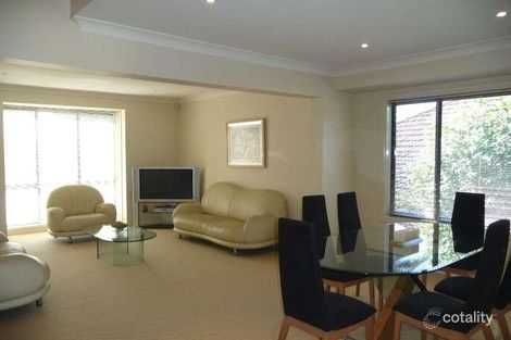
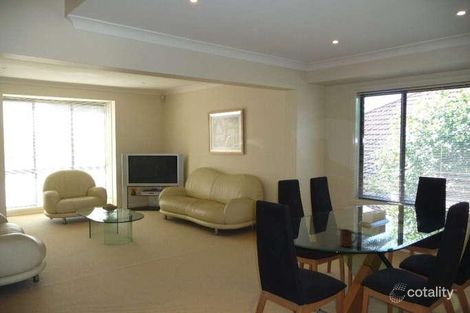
+ cup [339,228,358,248]
